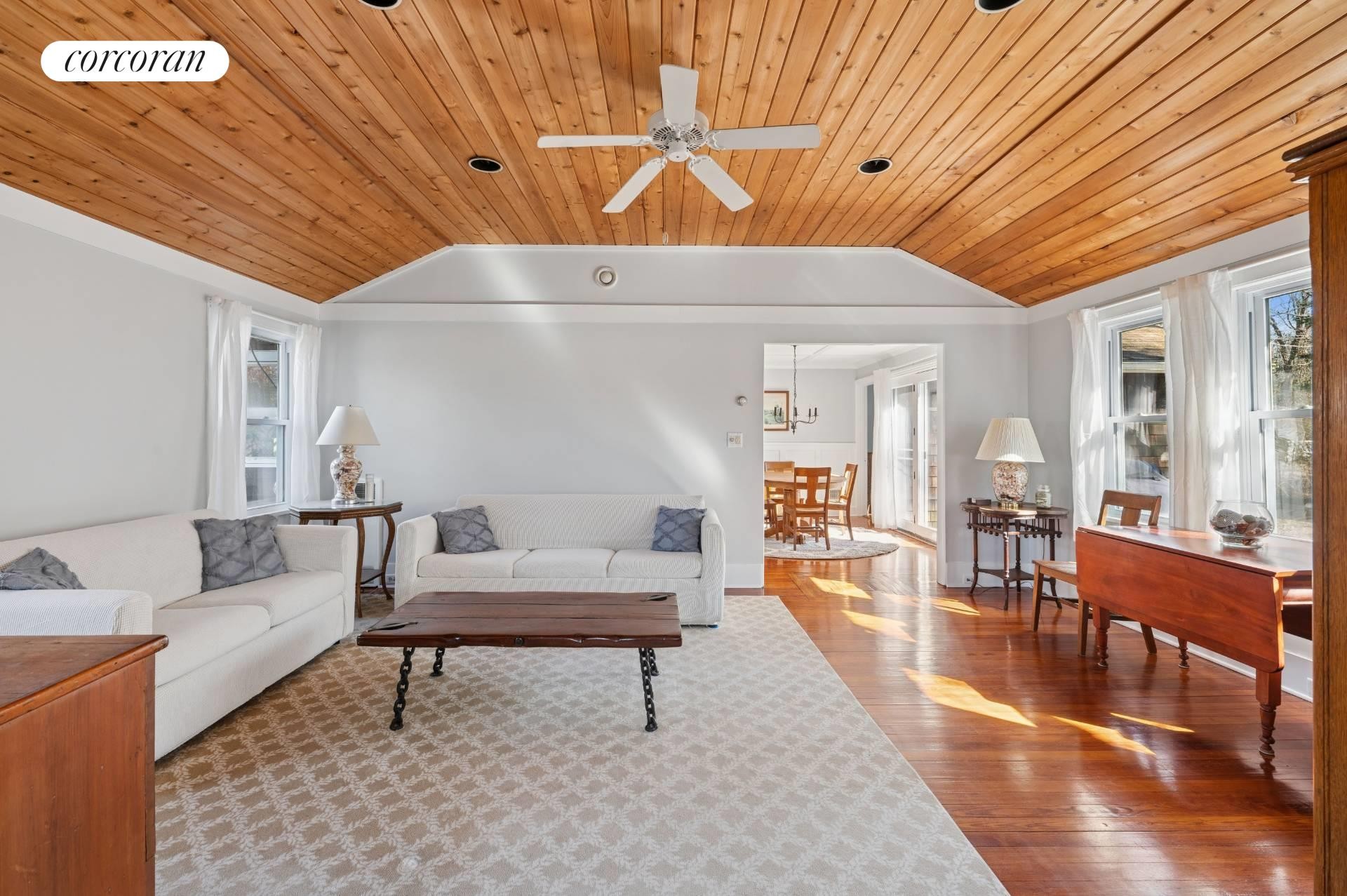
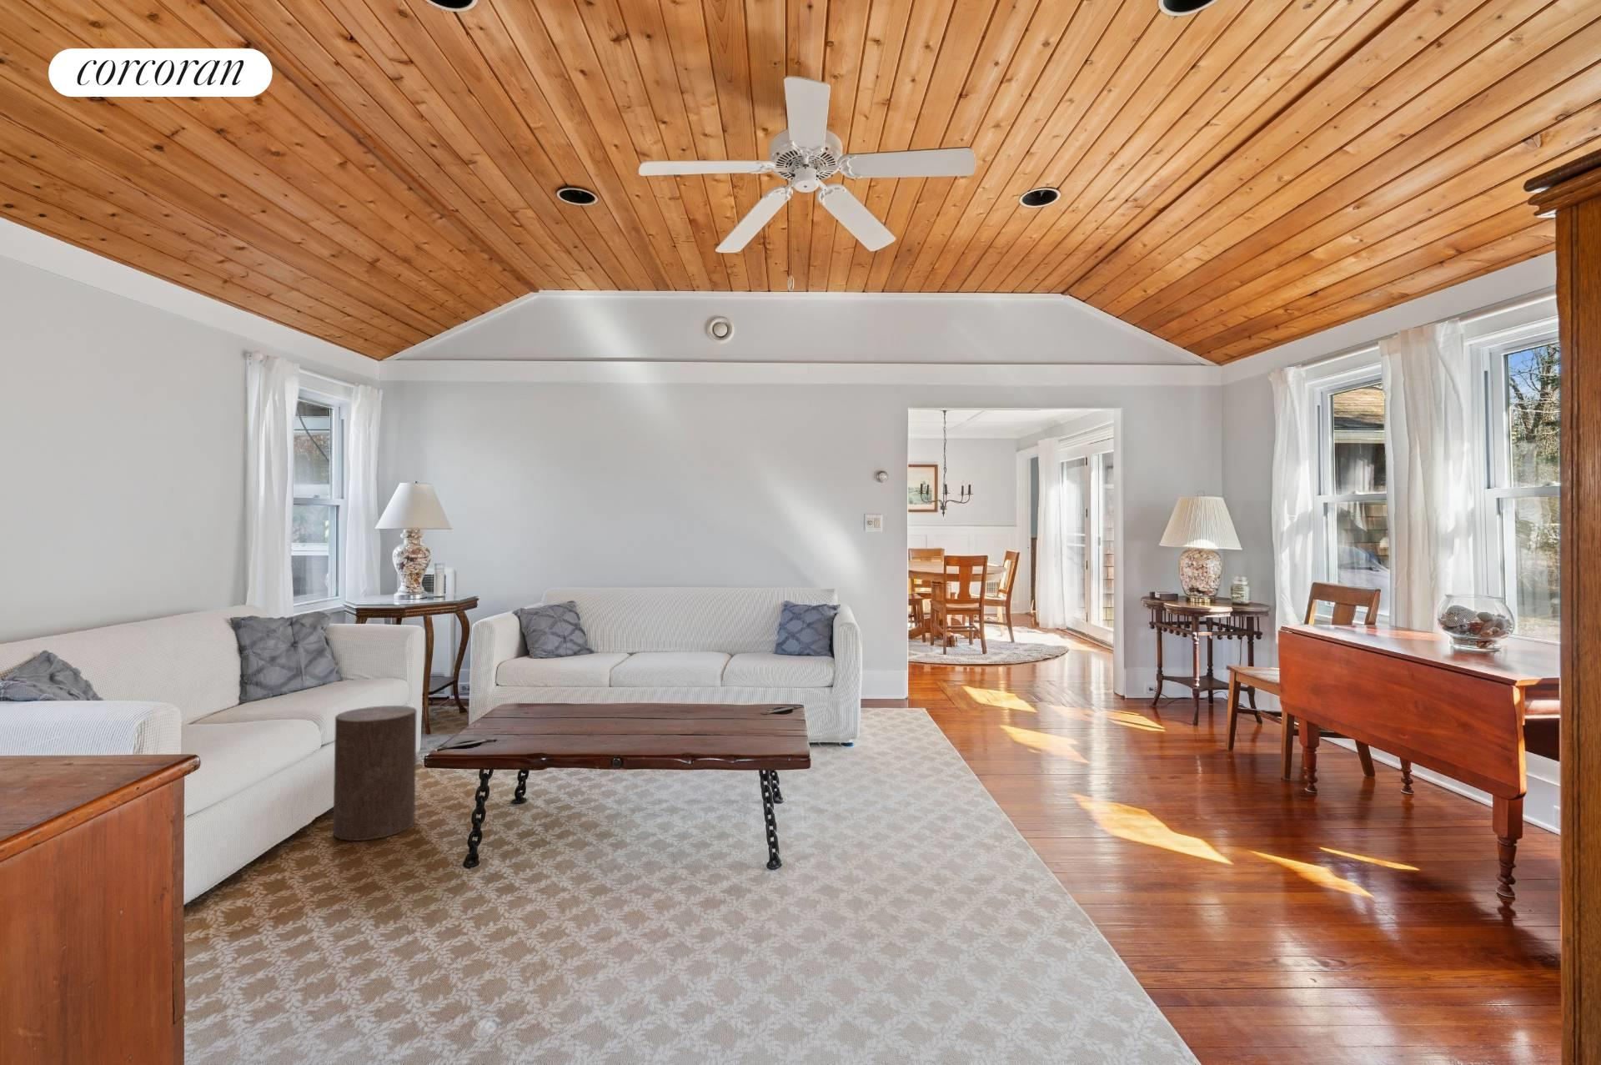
+ stool [332,705,417,842]
